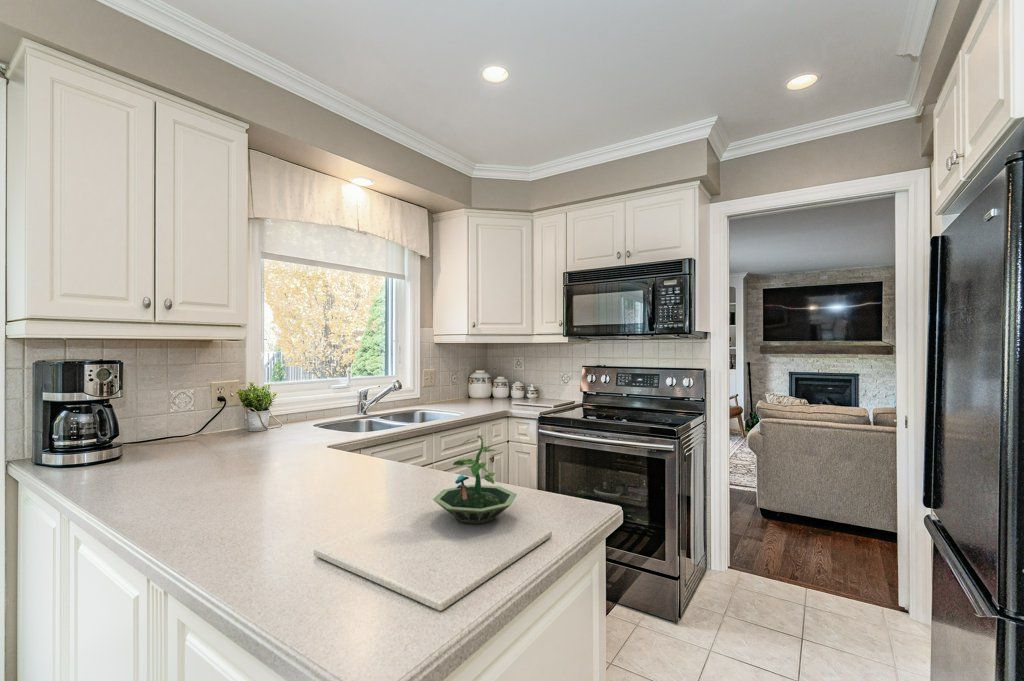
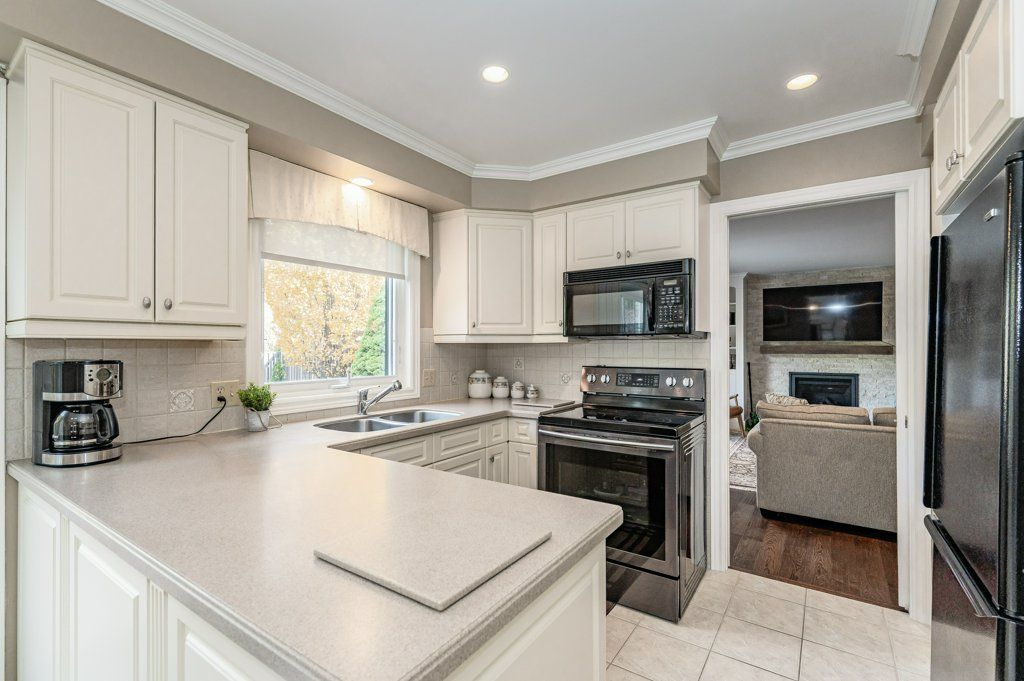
- terrarium [432,434,518,525]
